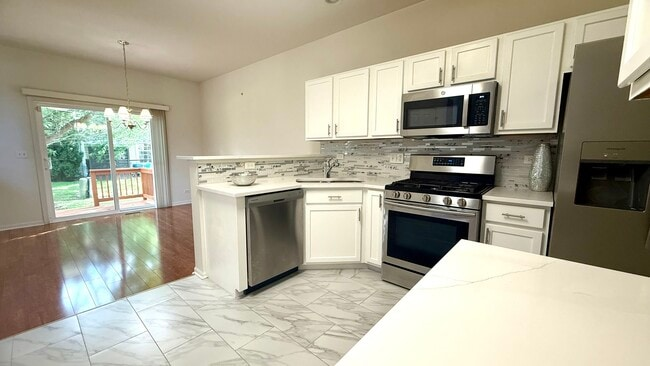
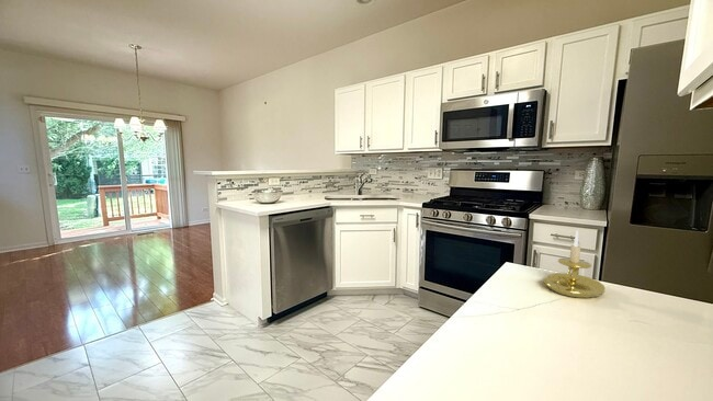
+ candle holder [542,229,606,299]
